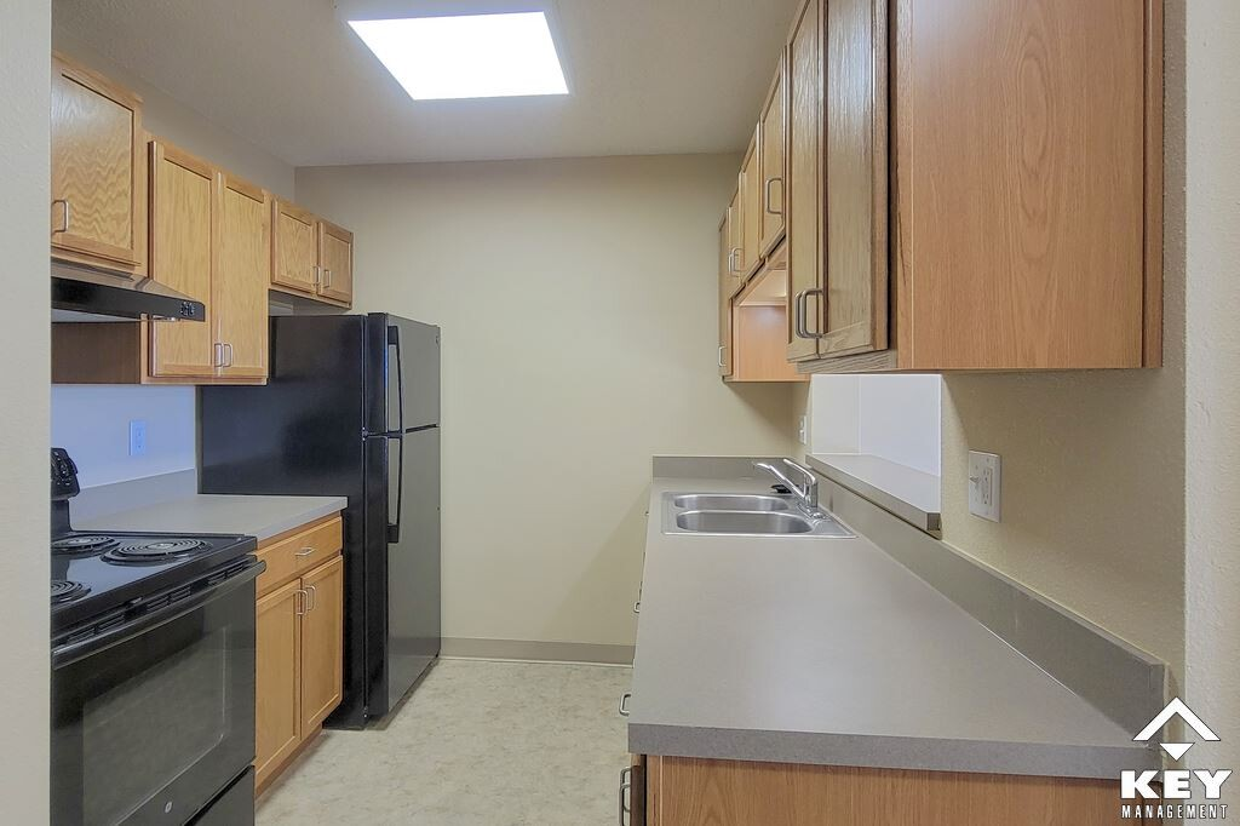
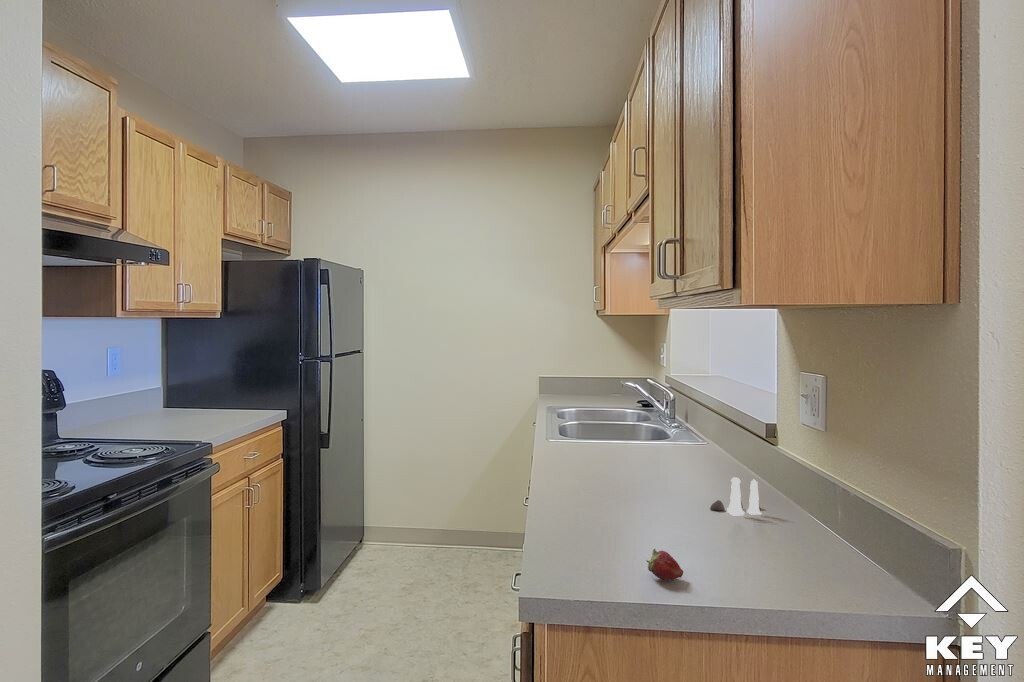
+ fruit [646,548,684,581]
+ salt and pepper shaker set [709,477,762,516]
